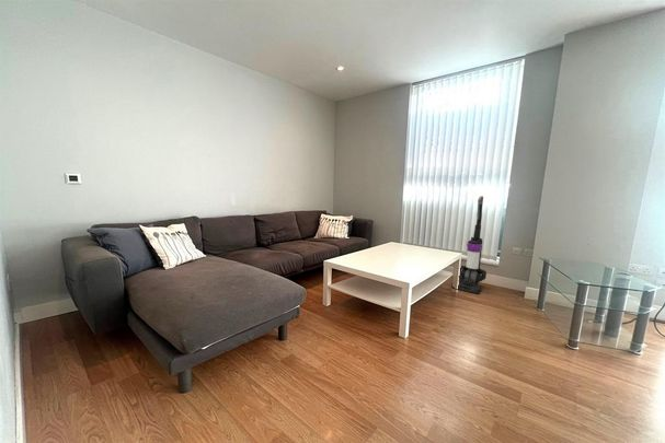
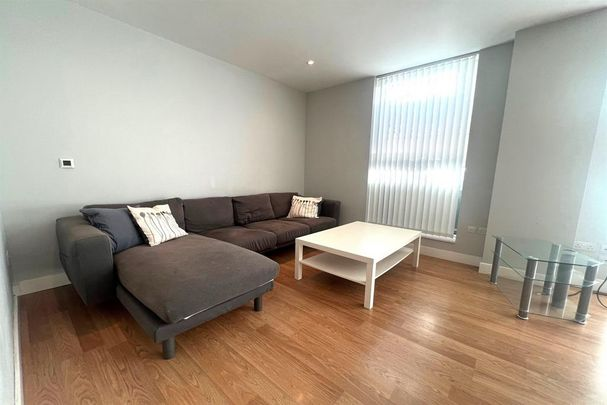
- vacuum cleaner [450,195,488,295]
